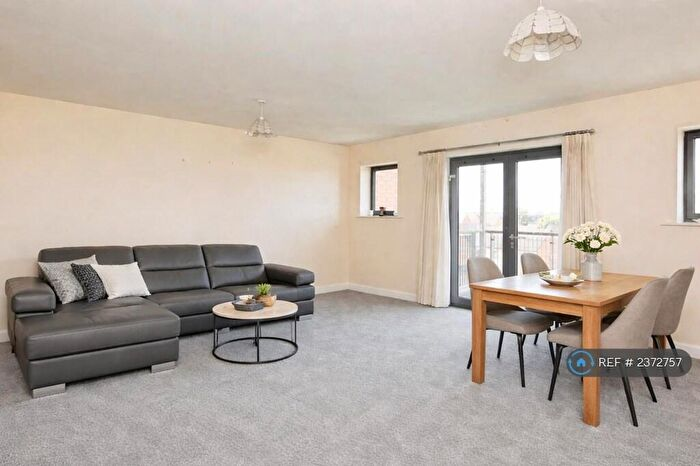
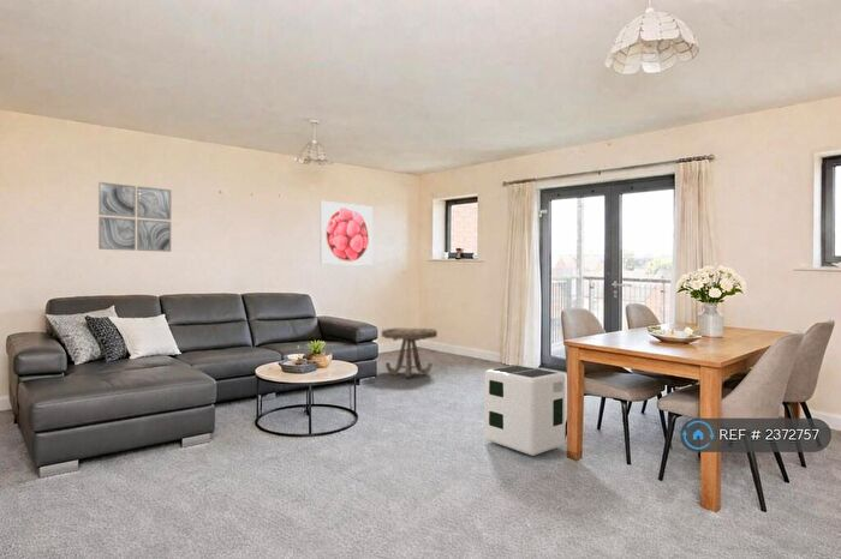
+ wall art [97,181,172,253]
+ air purifier [483,365,567,457]
+ side table [381,327,439,378]
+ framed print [320,200,374,266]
